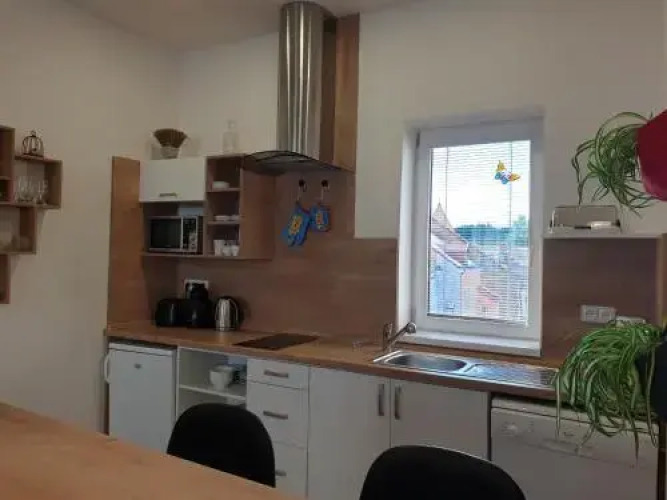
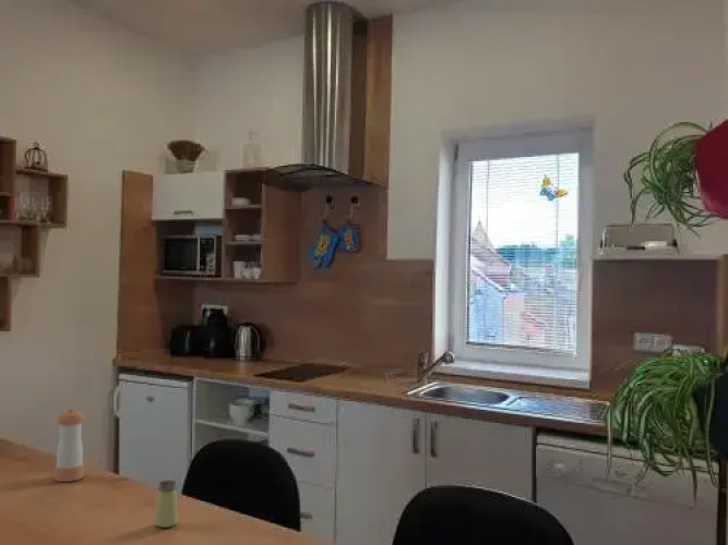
+ pepper shaker [53,408,86,483]
+ saltshaker [154,479,179,529]
